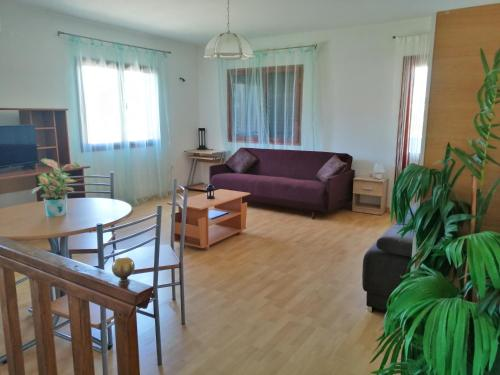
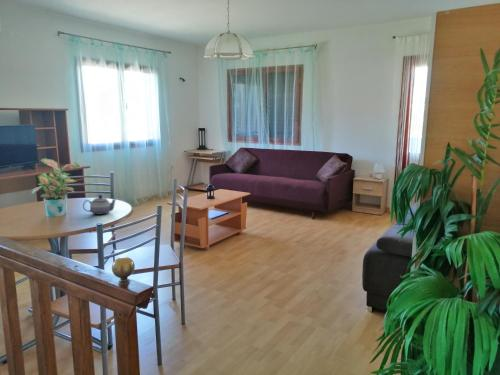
+ teapot [82,194,116,216]
